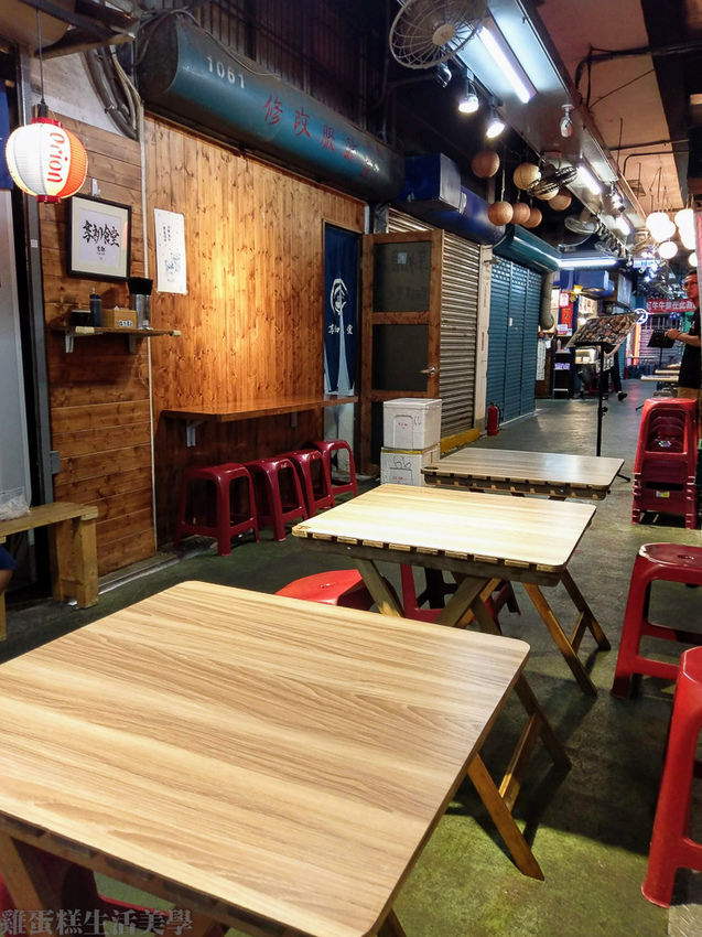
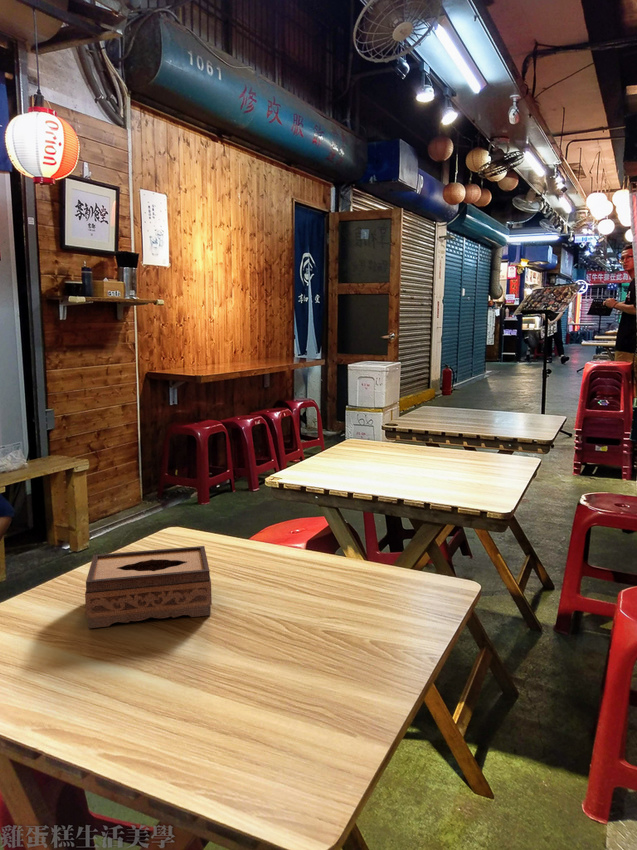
+ tissue box [84,545,213,629]
